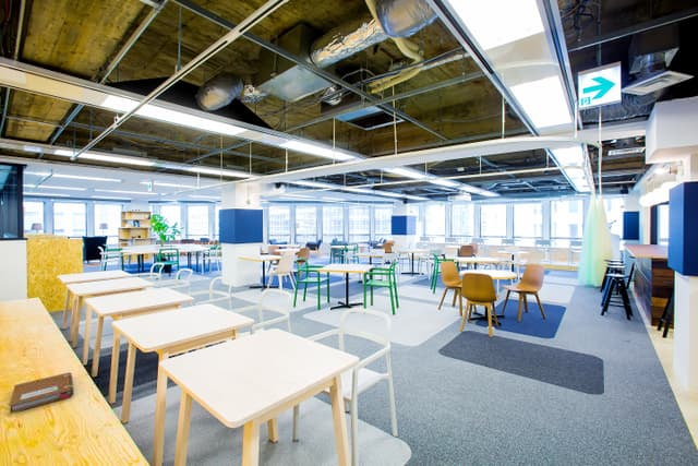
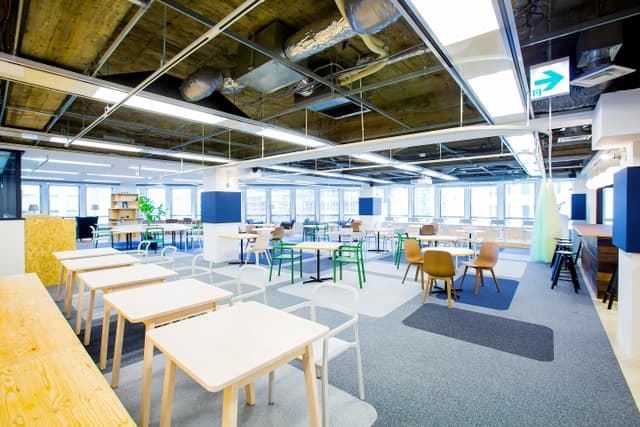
- notebook [9,371,75,415]
